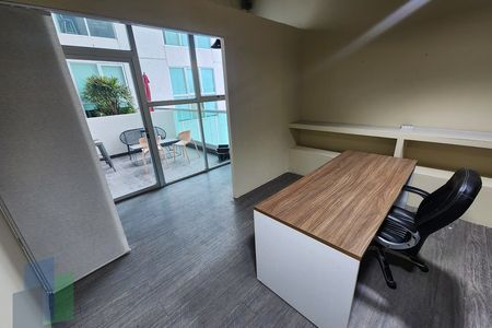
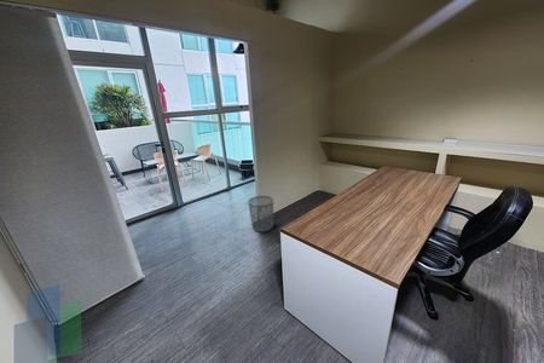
+ waste bin [247,195,274,232]
